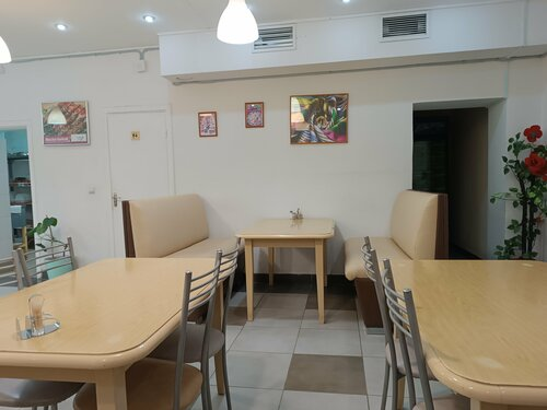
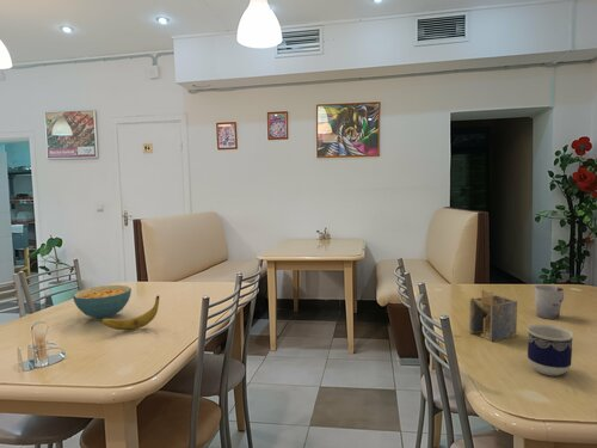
+ cup [534,284,565,320]
+ cereal bowl [72,284,133,320]
+ banana [99,294,160,331]
+ napkin holder [468,288,518,343]
+ cup [527,324,574,376]
